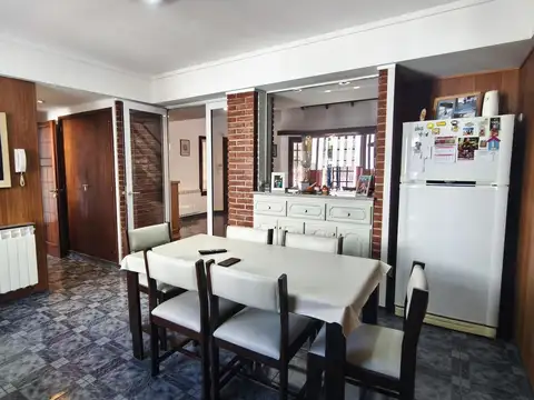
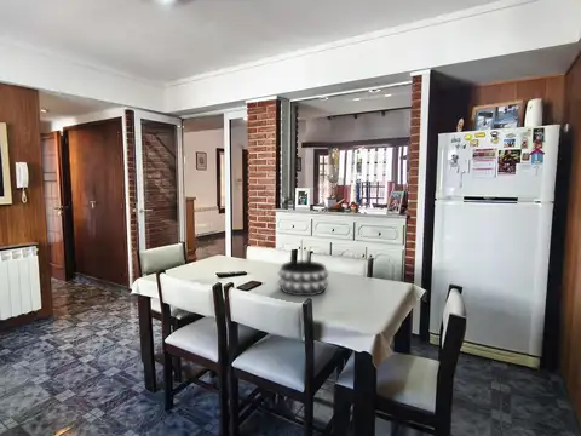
+ decorative bowl [277,259,329,297]
